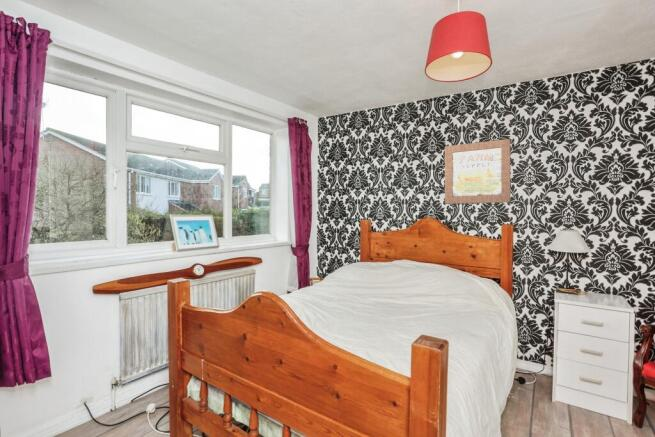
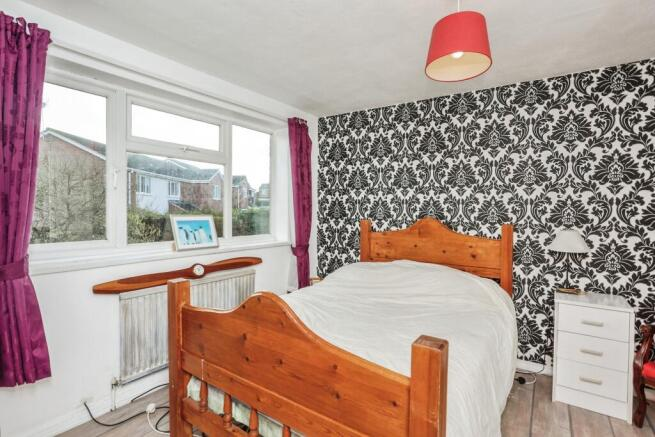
- wall art [444,138,511,205]
